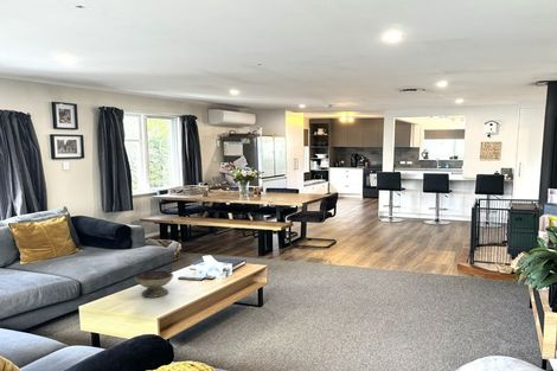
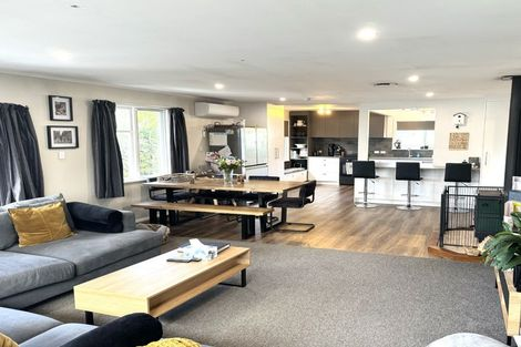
- decorative bowl [134,270,174,299]
